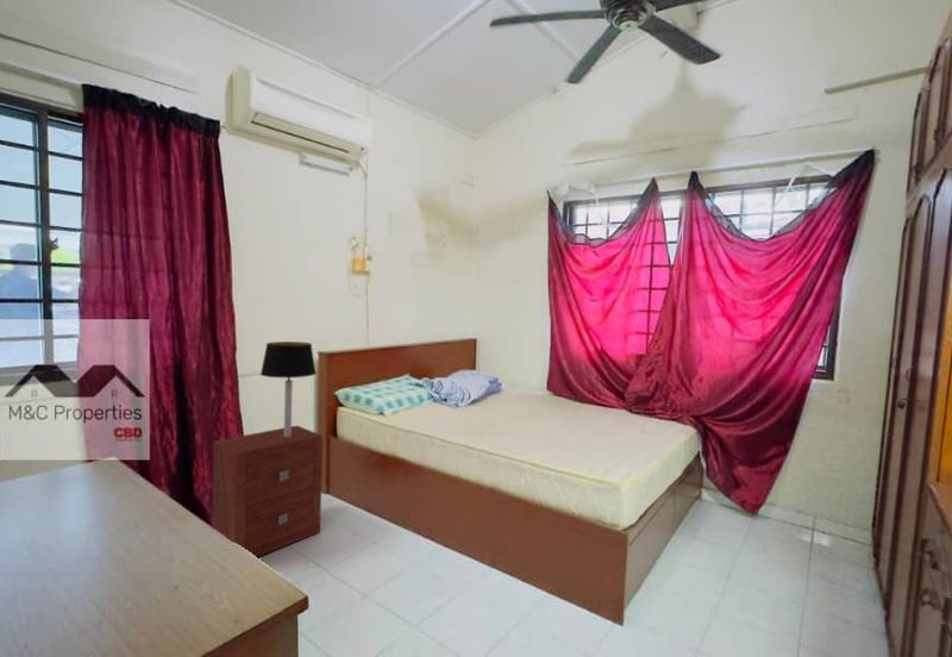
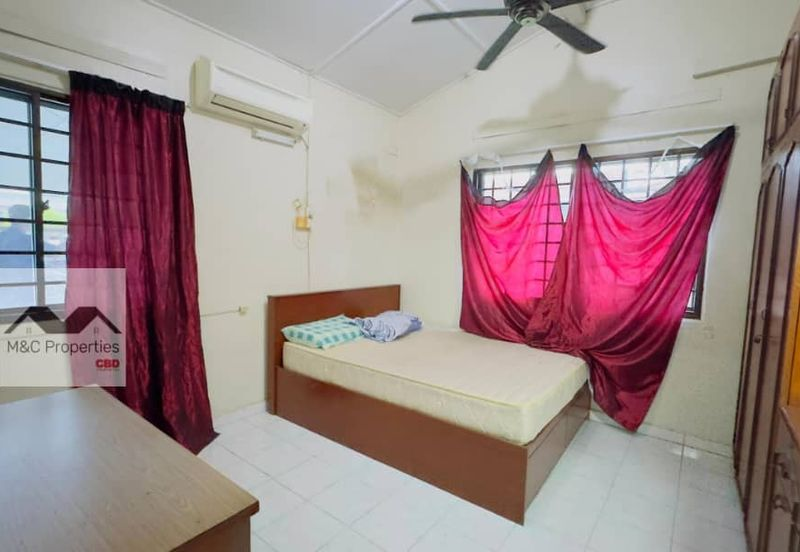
- table lamp [259,340,318,437]
- nightstand [212,425,324,558]
